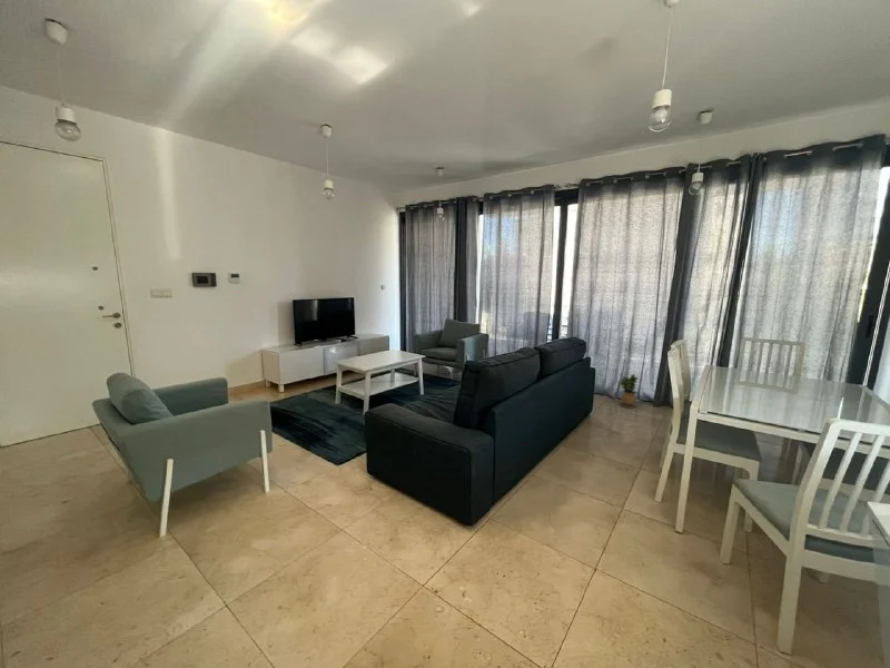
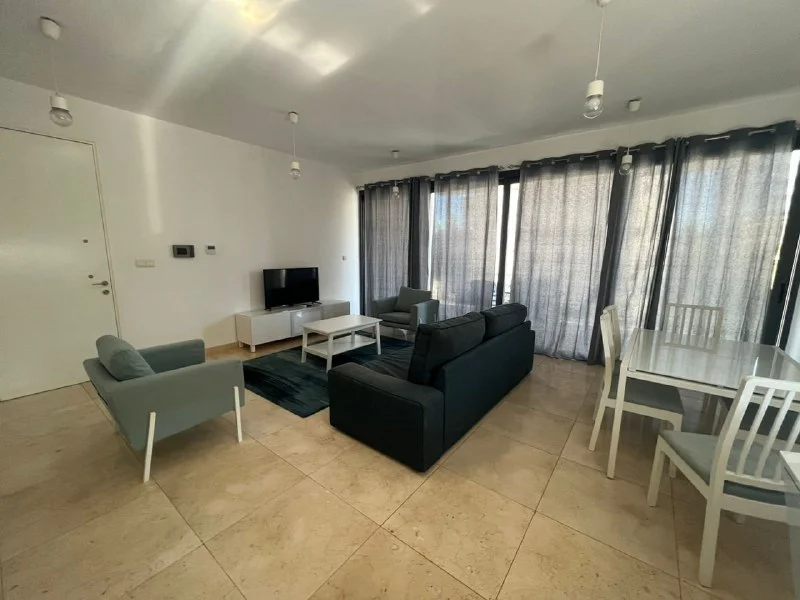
- potted plant [619,373,639,409]
